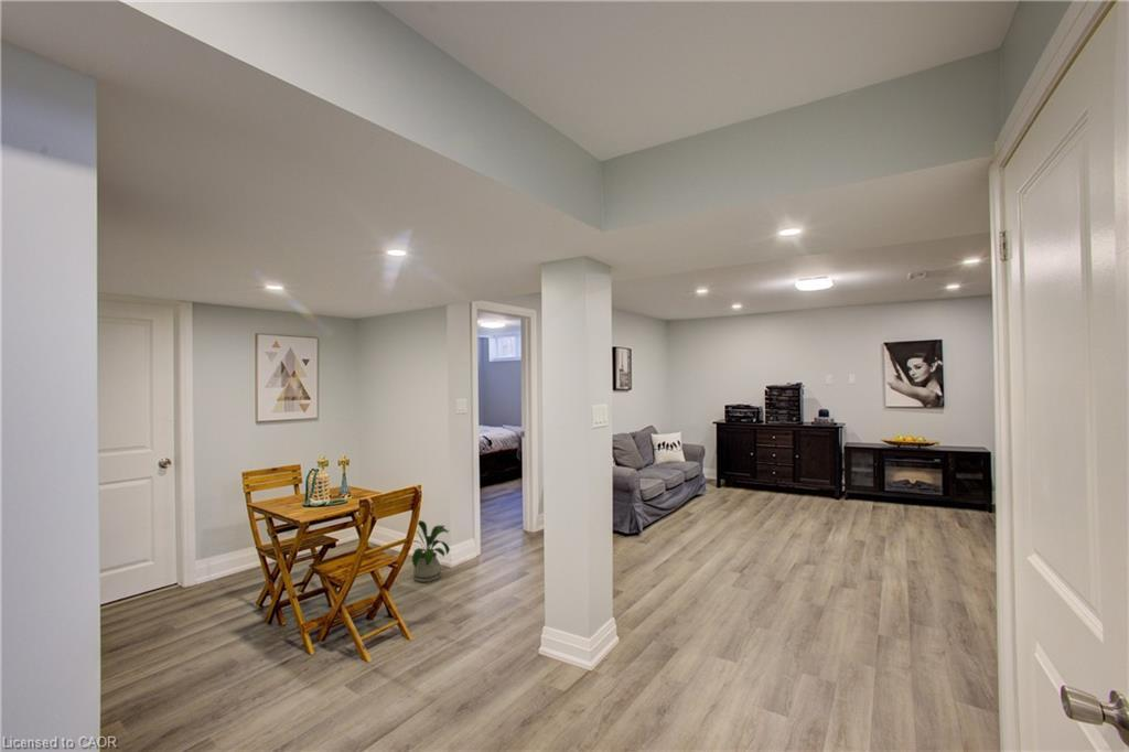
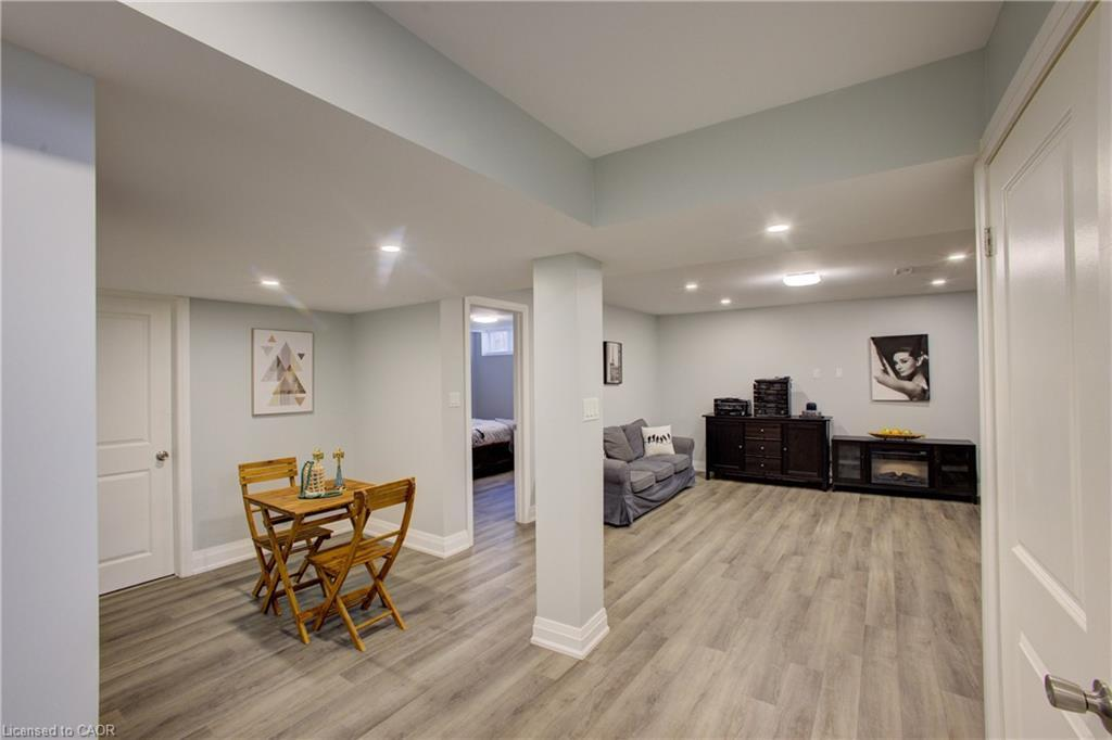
- house plant [406,519,451,583]
